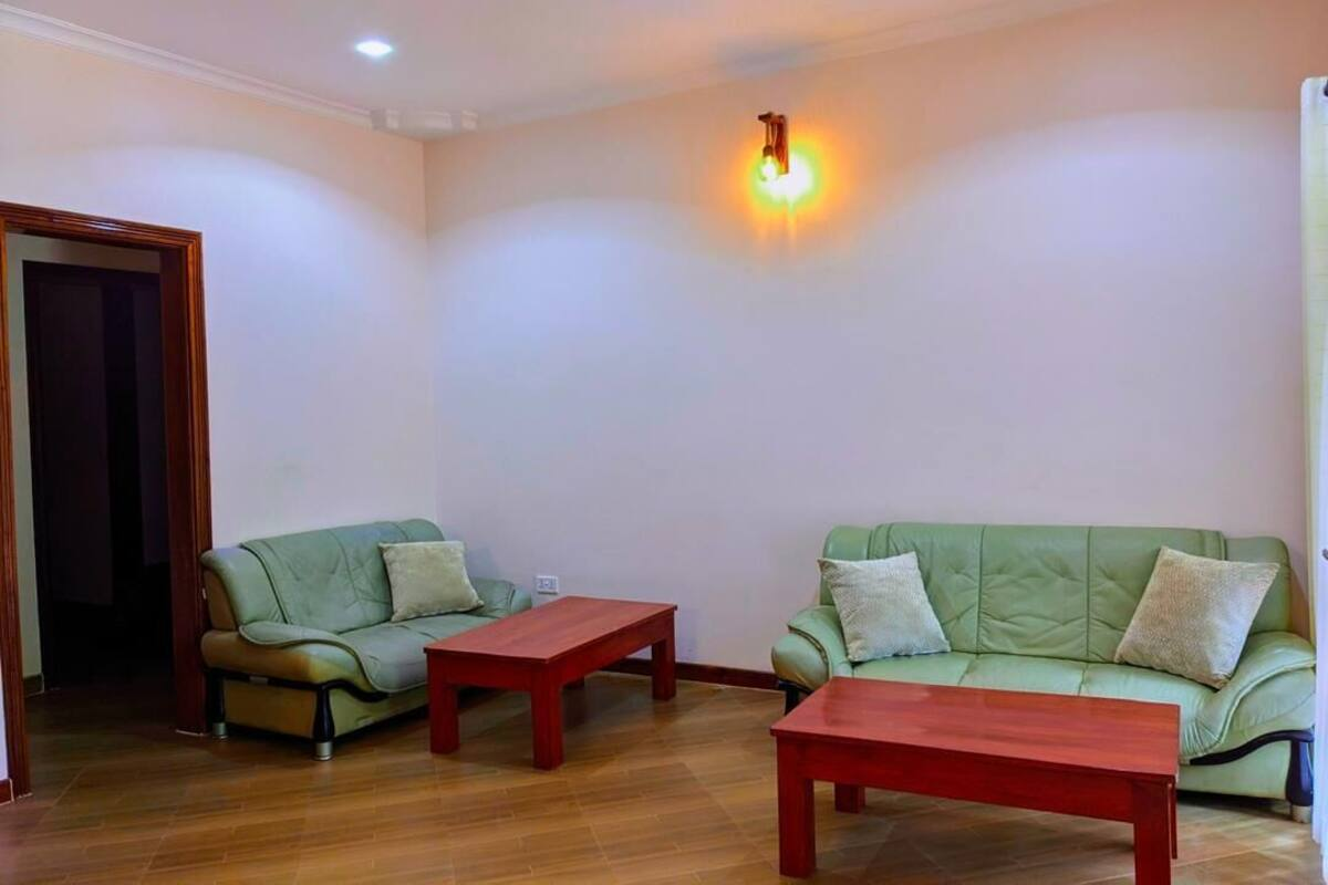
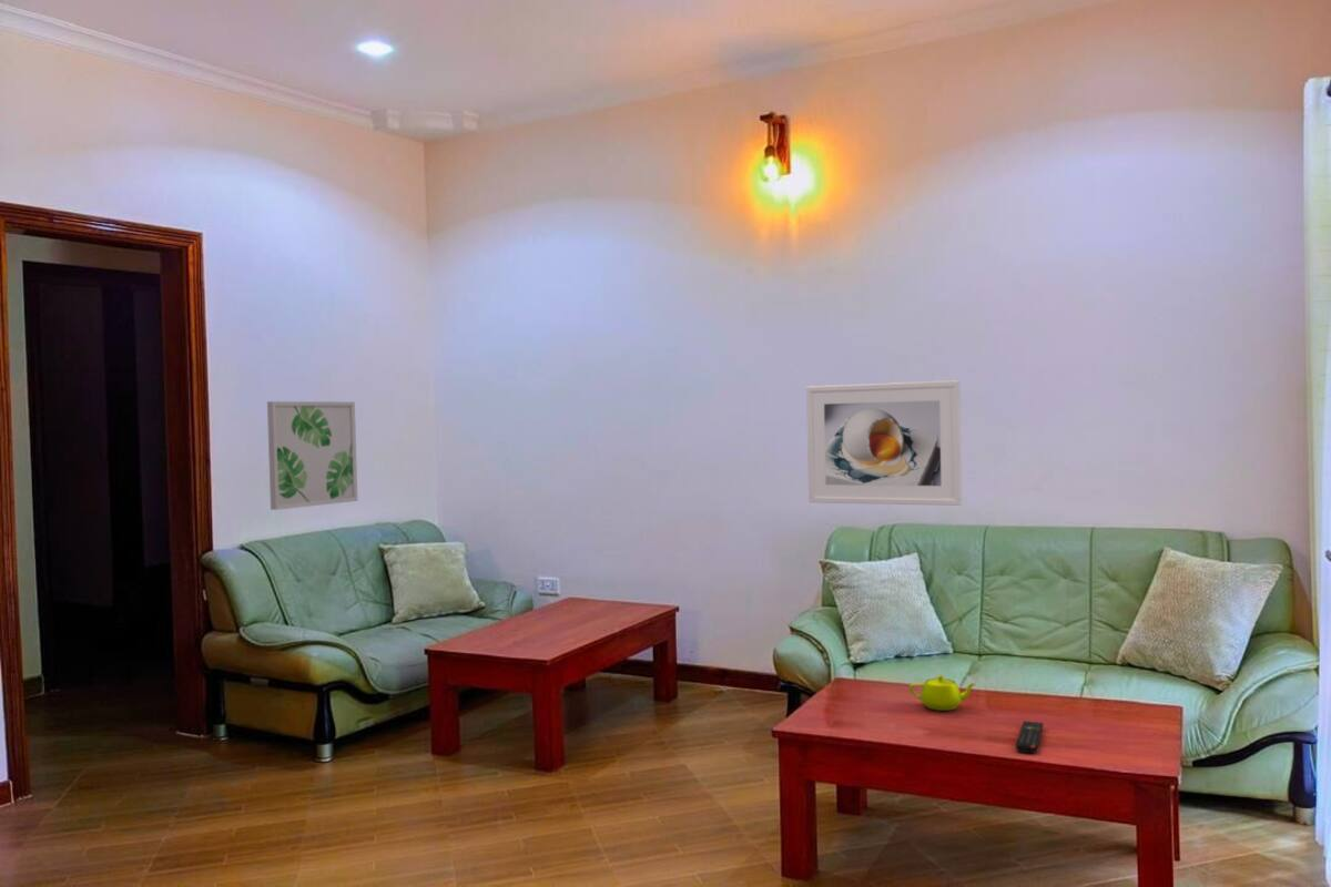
+ wall art [266,400,359,511]
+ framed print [805,379,963,507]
+ remote control [1015,720,1045,754]
+ teapot [908,674,978,712]
